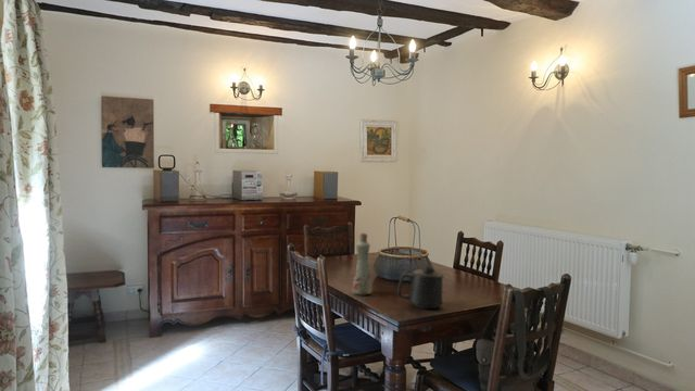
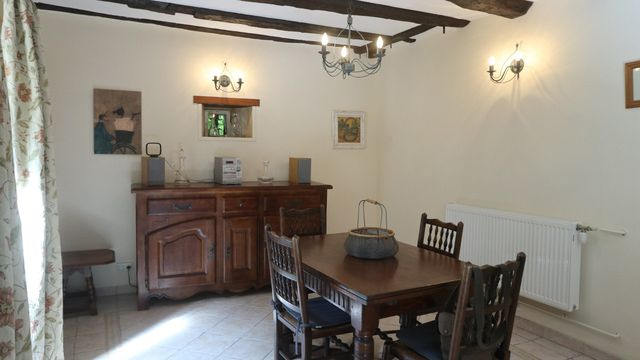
- bottle [352,231,372,297]
- mug [396,266,445,310]
